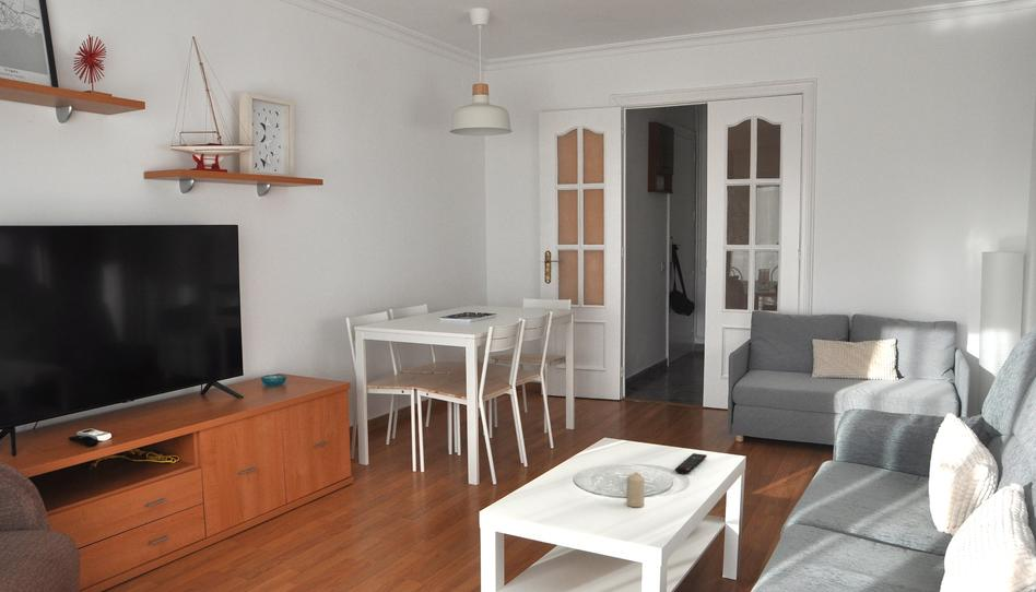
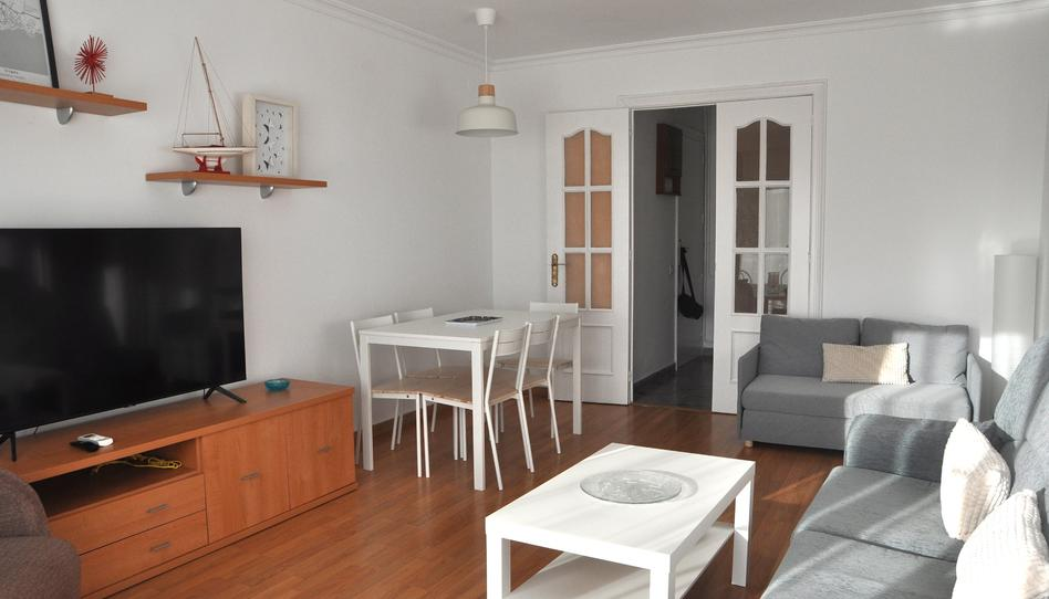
- candle [626,472,646,508]
- remote control [674,452,708,475]
